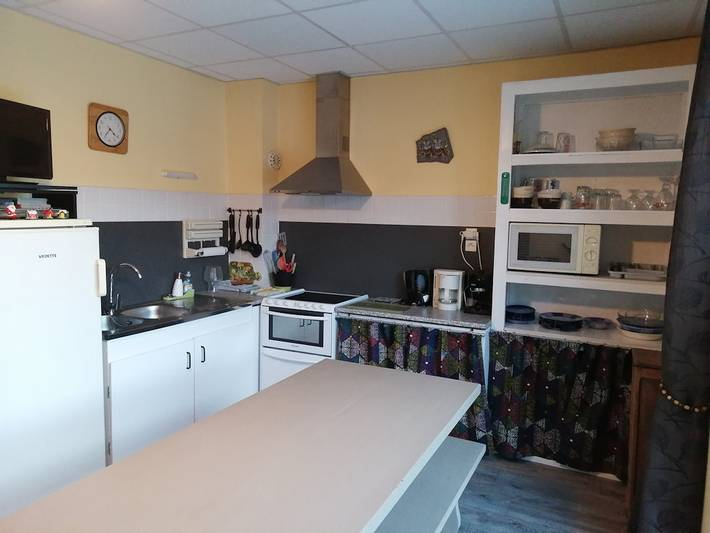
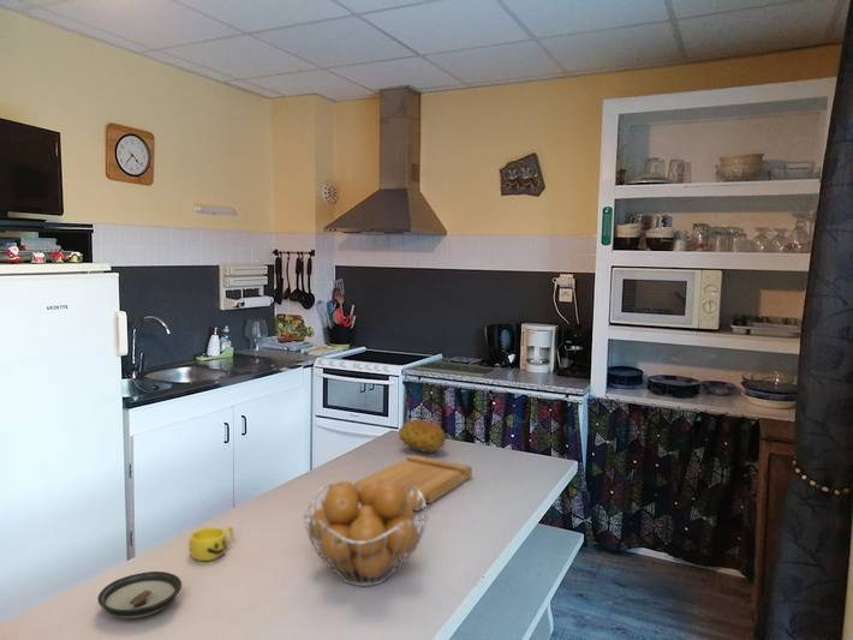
+ fruit basket [302,479,429,587]
+ cutting board [353,454,473,512]
+ fruit [398,418,447,455]
+ cup [187,525,234,562]
+ saucer [96,570,183,620]
